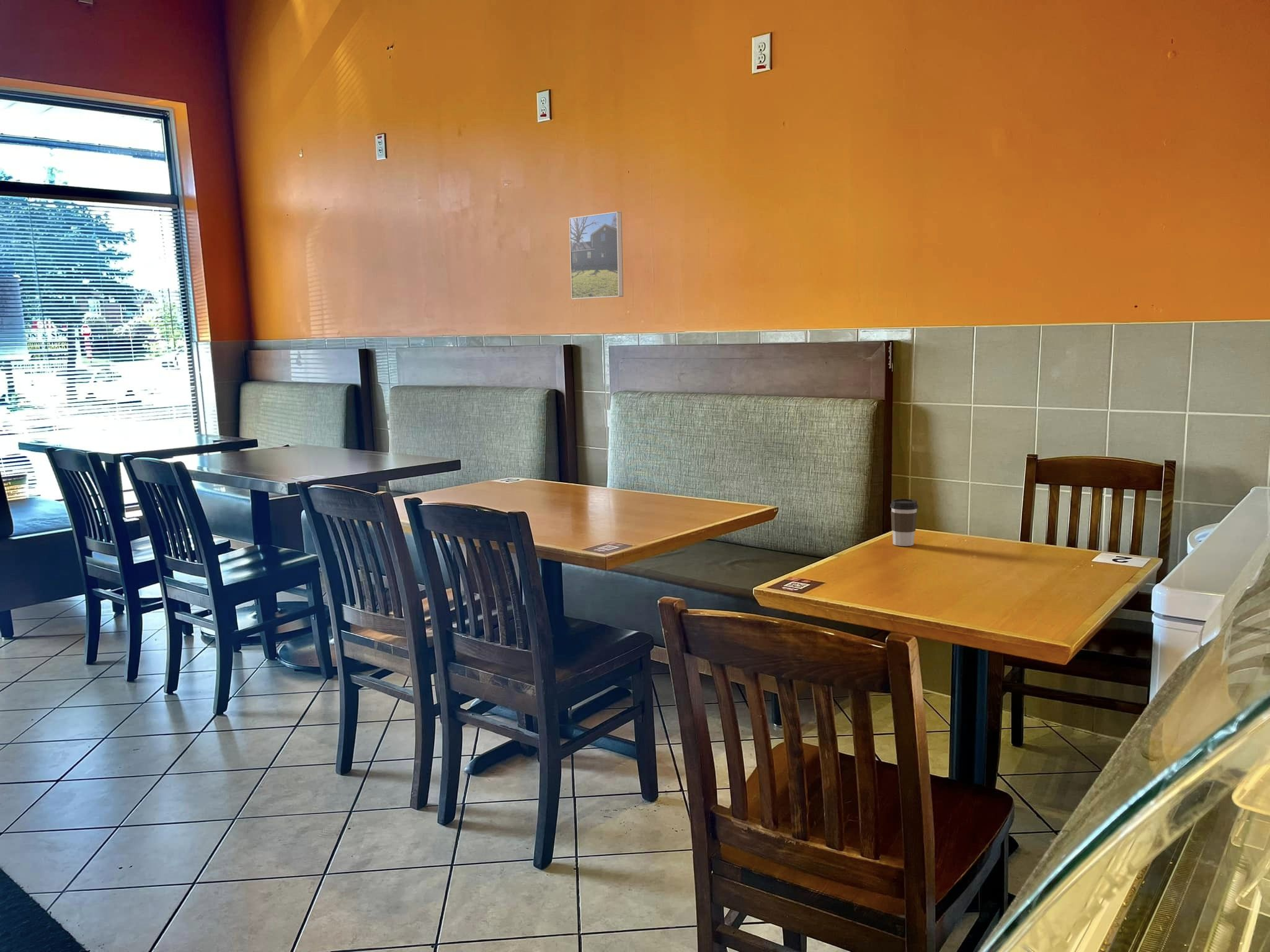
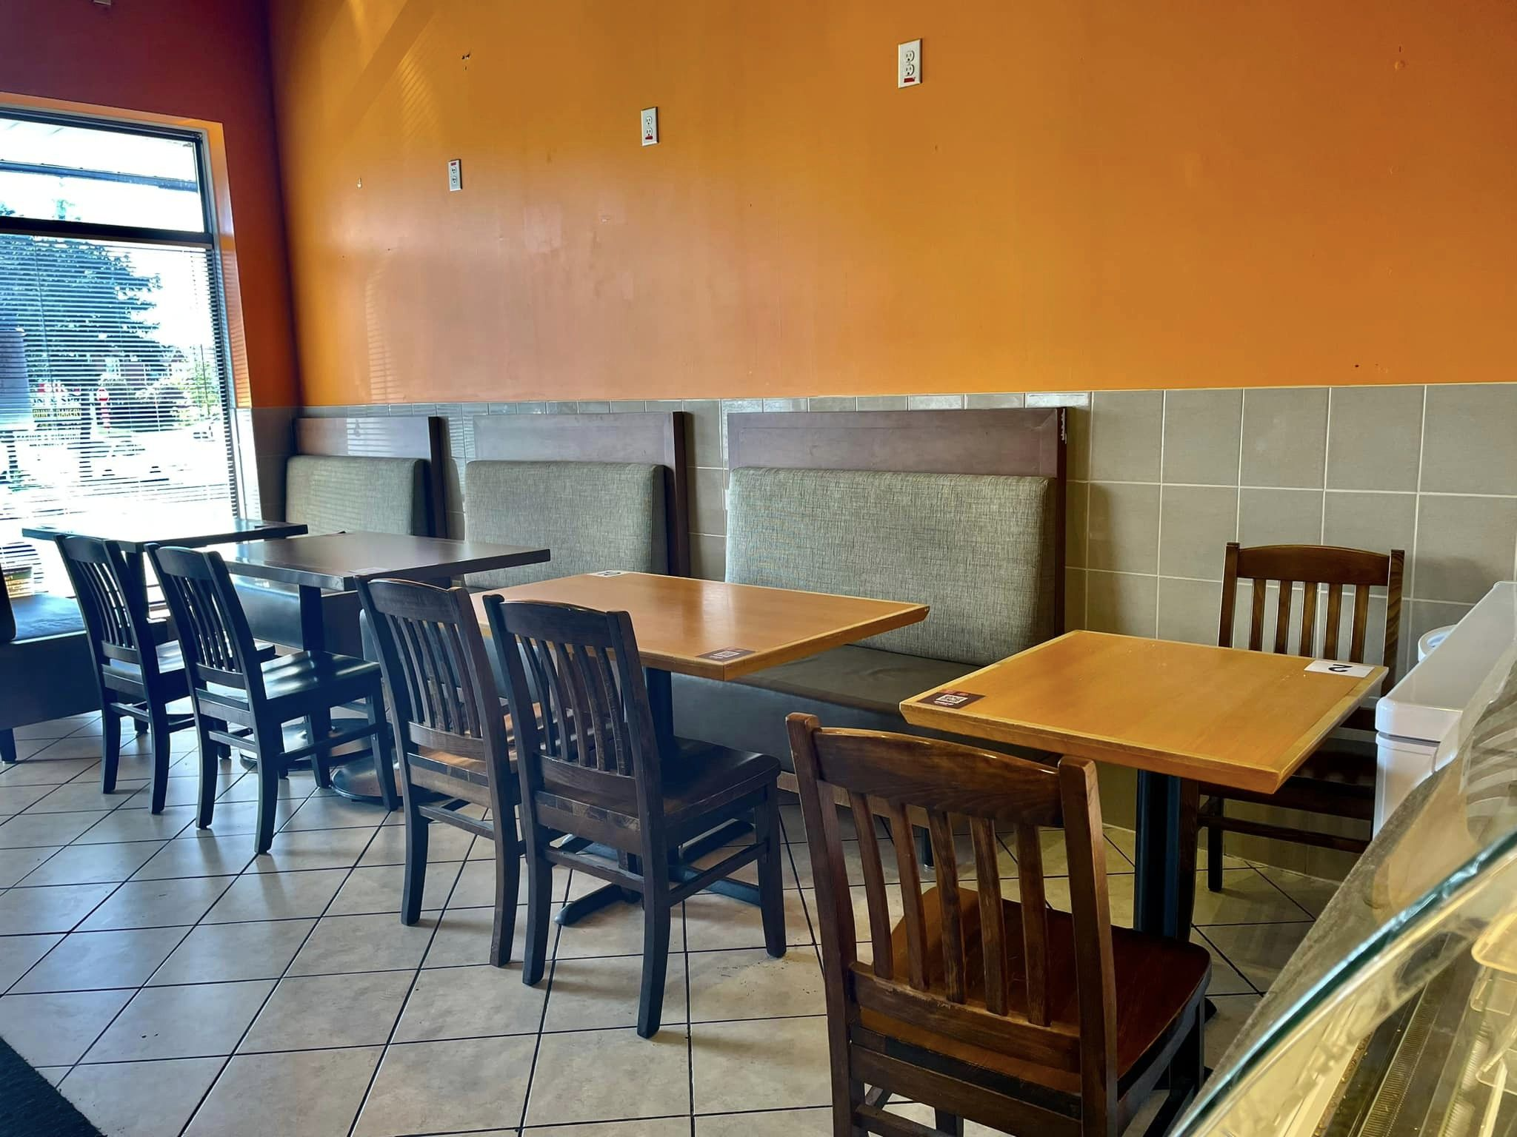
- coffee cup [890,498,919,547]
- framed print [569,211,624,300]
